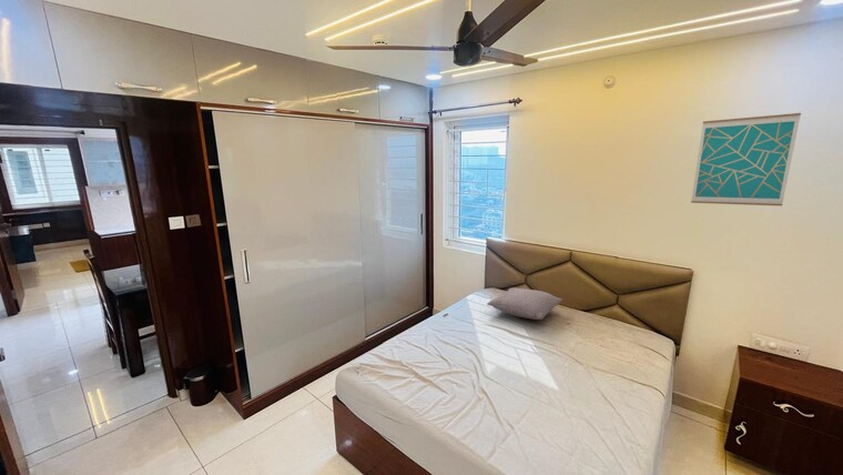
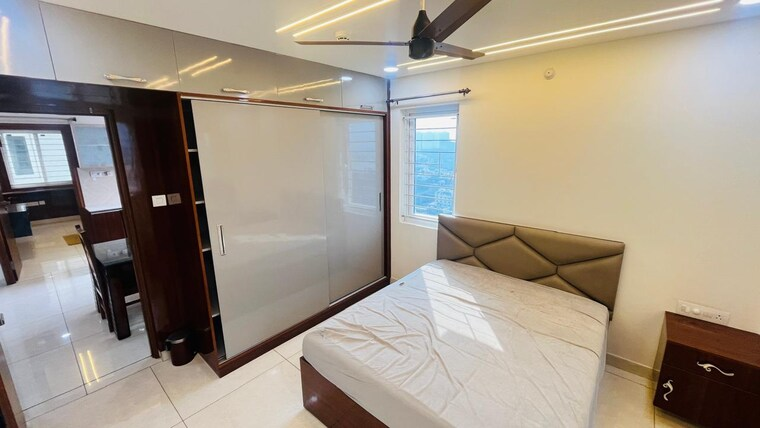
- pillow [486,286,563,321]
- wall art [690,112,802,208]
